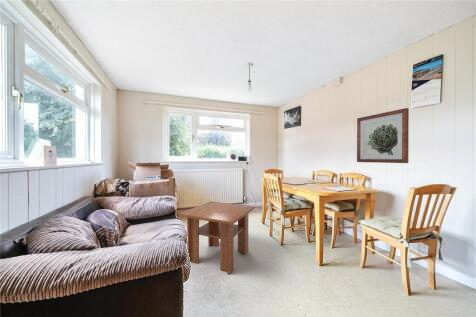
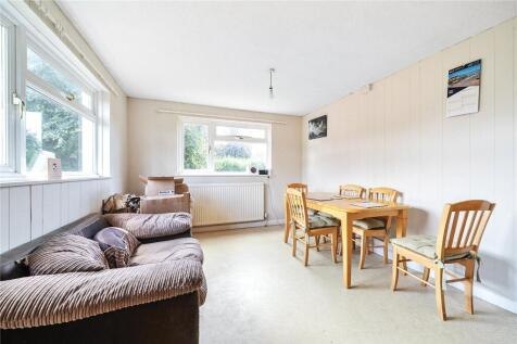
- wall art [356,107,410,164]
- coffee table [178,200,256,275]
